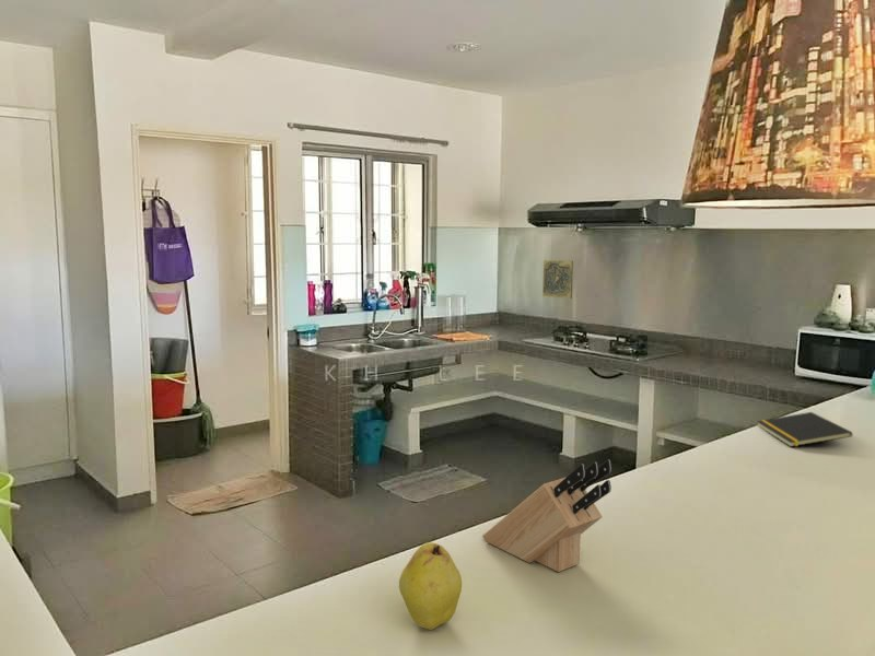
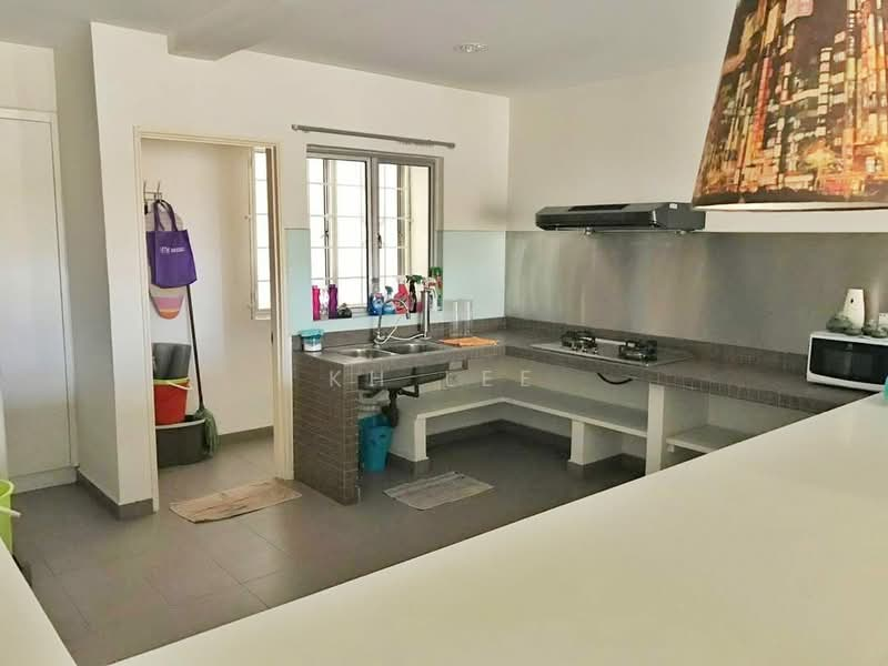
- notepad [756,411,853,448]
- knife block [481,458,612,573]
- fruit [398,541,463,631]
- decorative tile [541,259,574,300]
